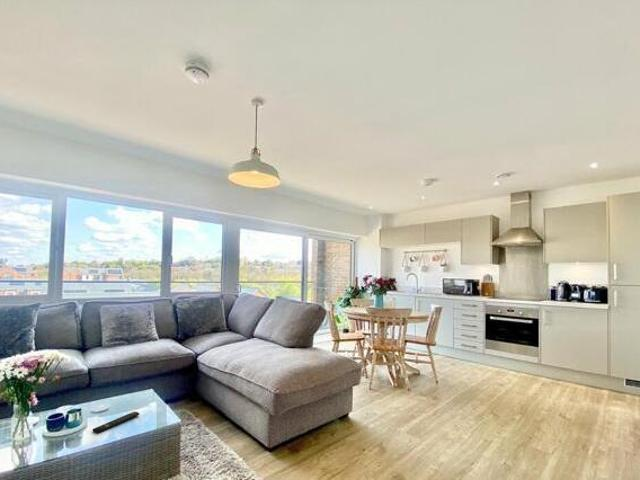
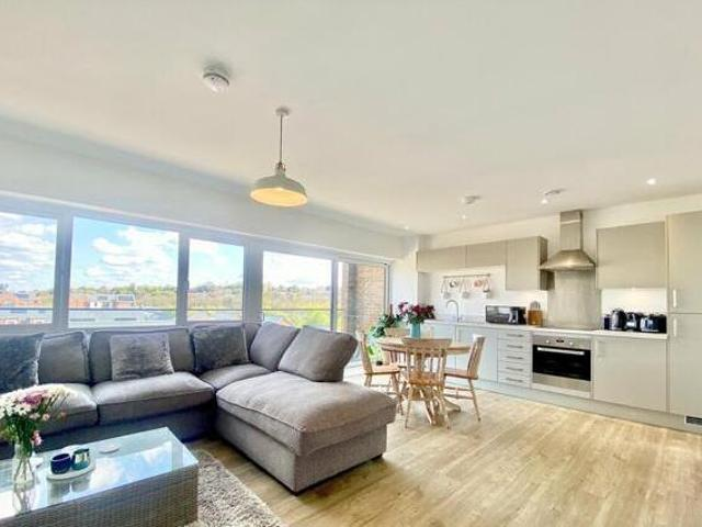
- remote control [92,411,140,434]
